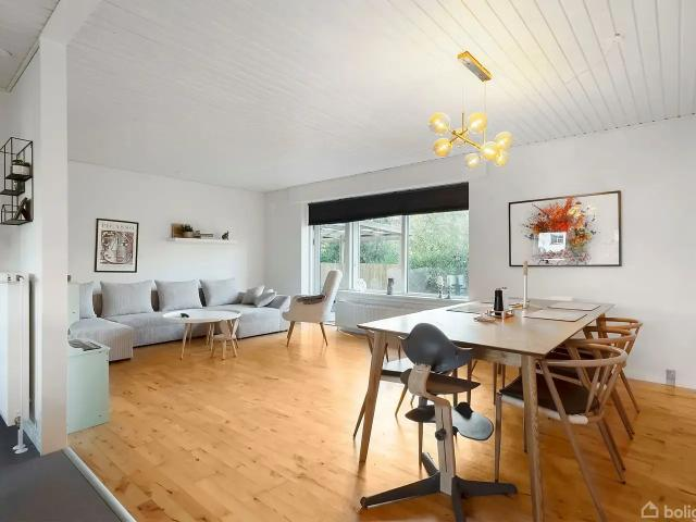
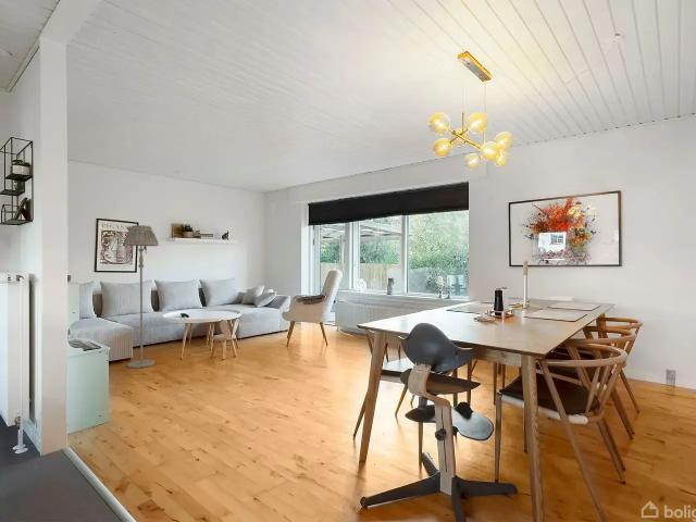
+ floor lamp [123,224,160,369]
